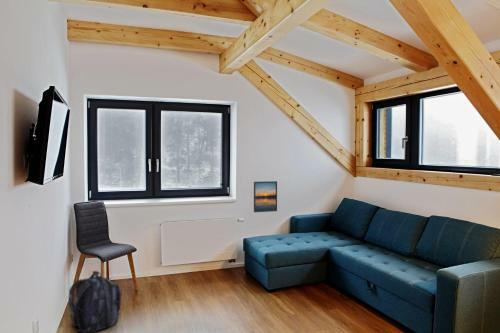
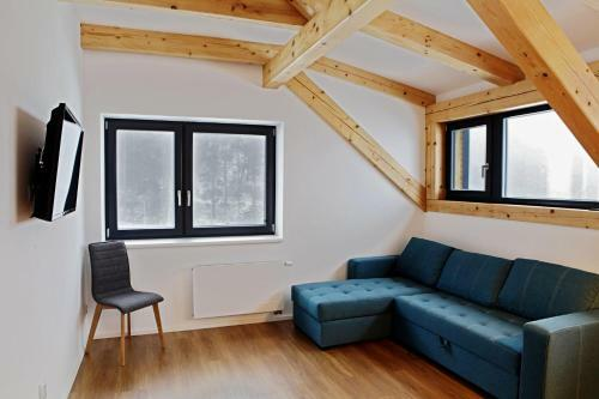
- backpack [67,270,122,333]
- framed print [253,180,278,213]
